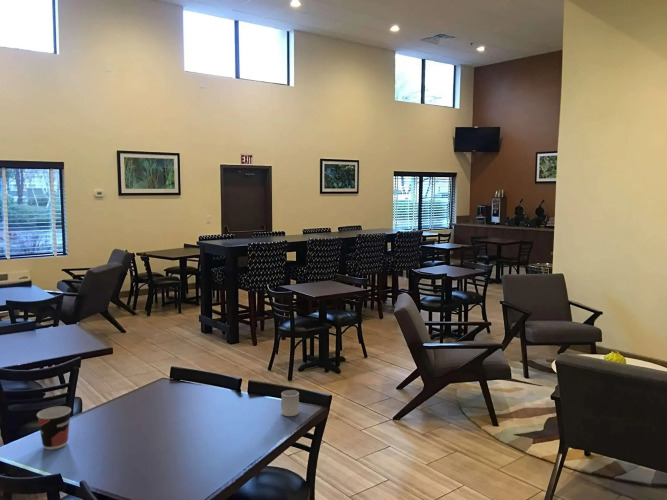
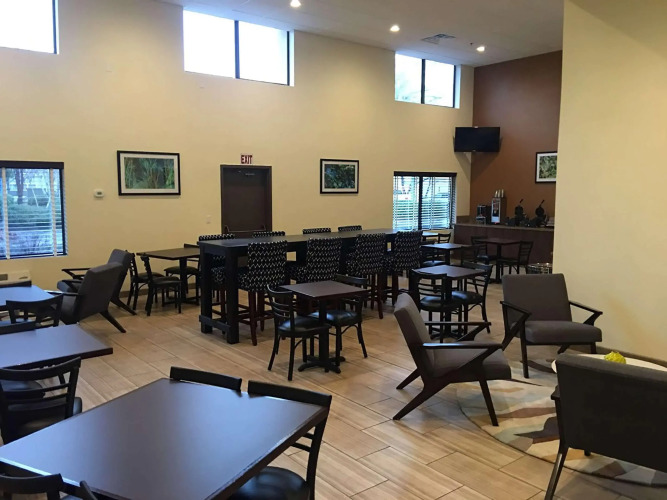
- cup [36,405,72,451]
- cup [281,389,300,417]
